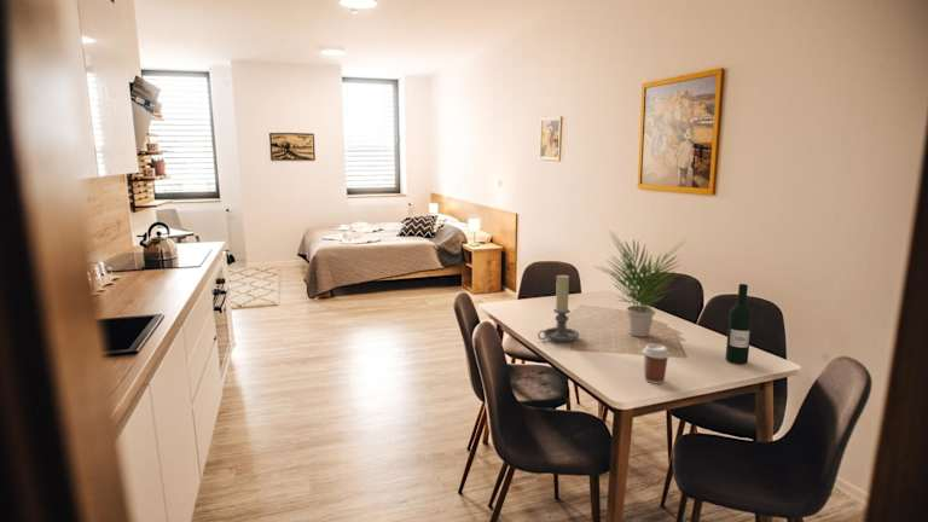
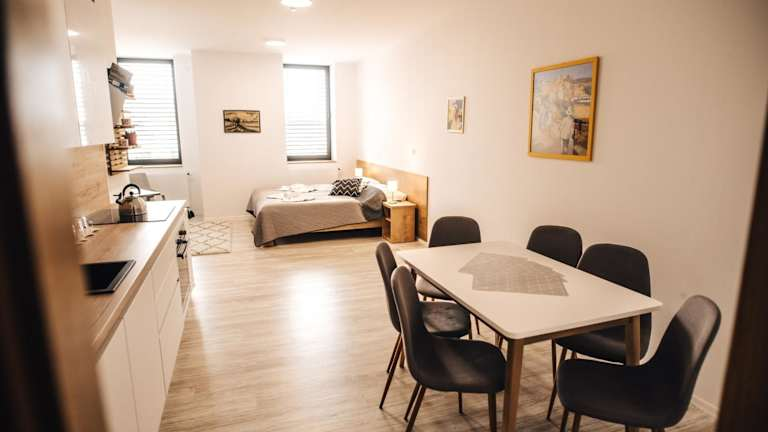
- coffee cup [642,343,672,384]
- wine bottle [725,283,753,365]
- potted plant [591,231,688,338]
- candle holder [536,274,580,343]
